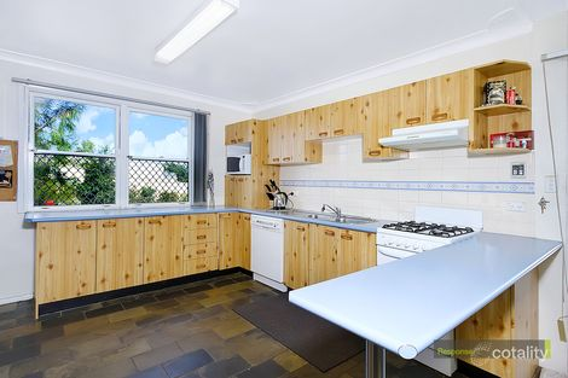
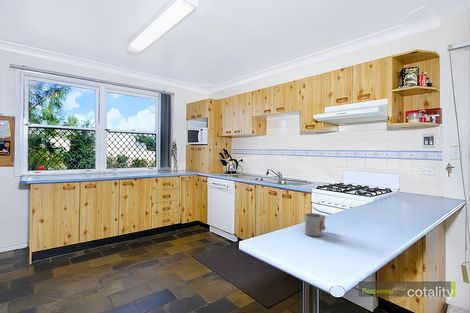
+ mug [304,212,327,237]
